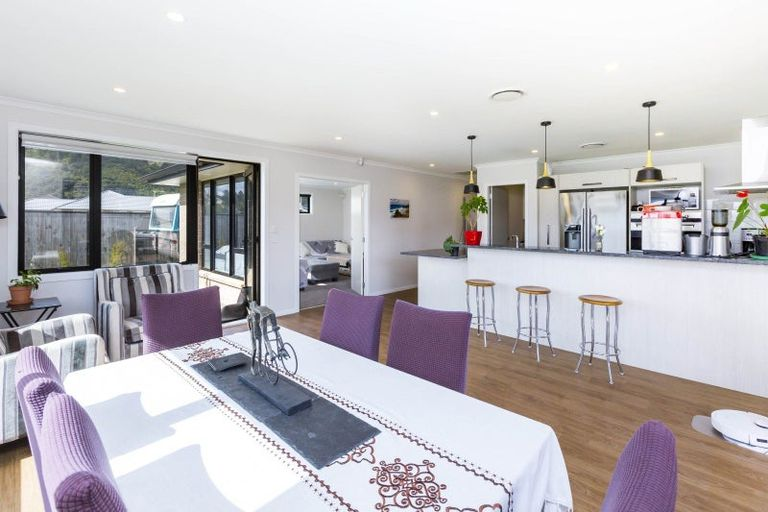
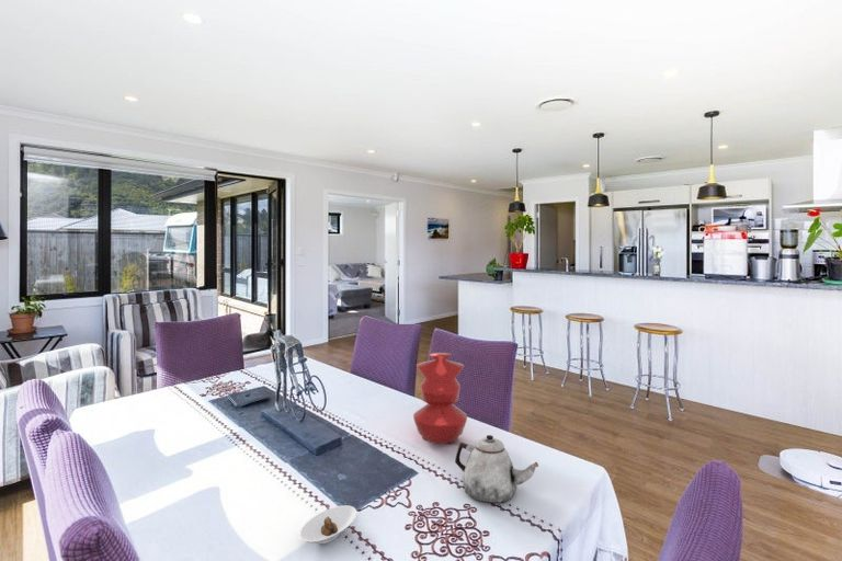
+ vase [412,352,468,445]
+ teapot [454,434,539,504]
+ saucer [298,504,357,545]
